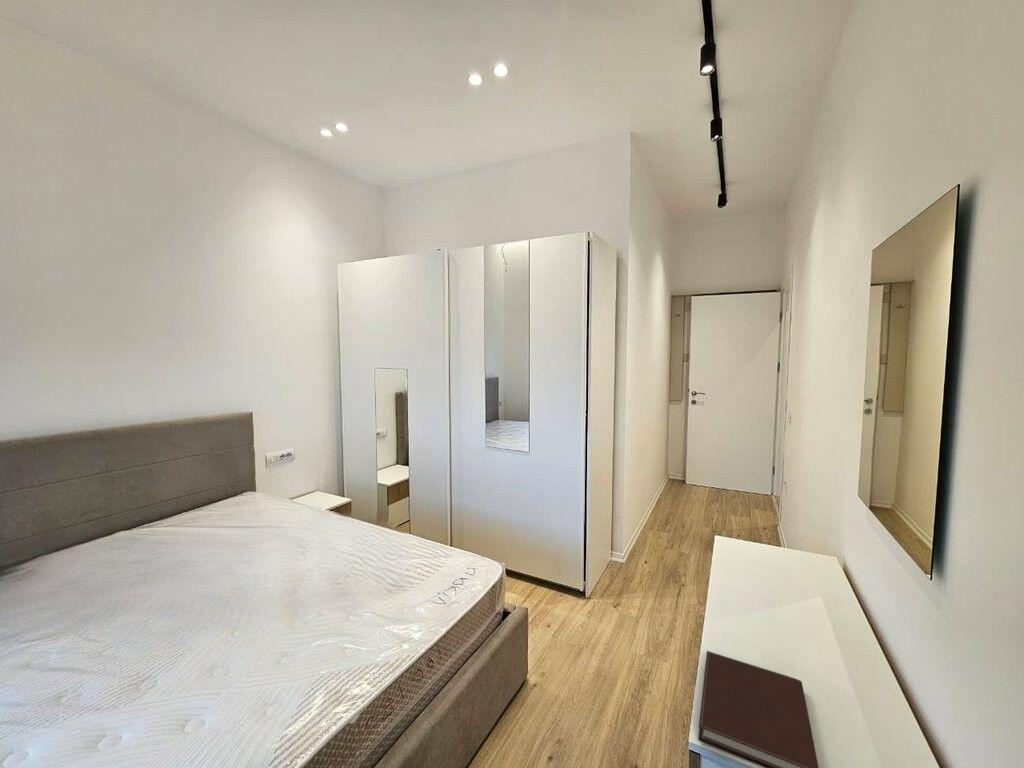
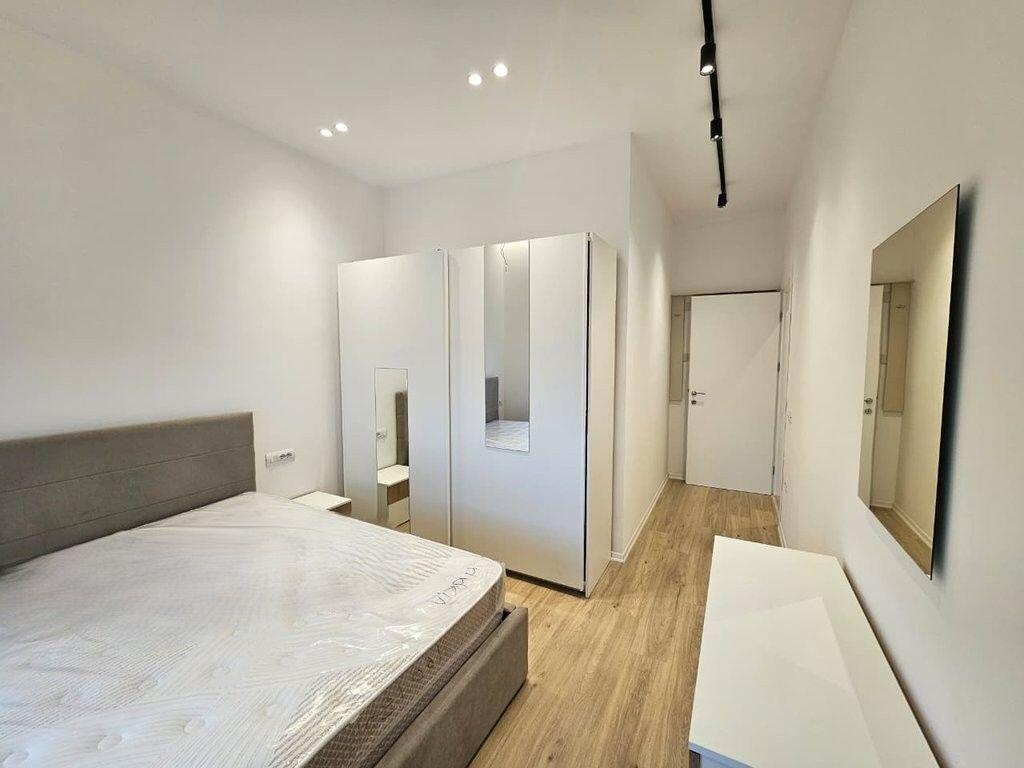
- notebook [698,650,820,768]
